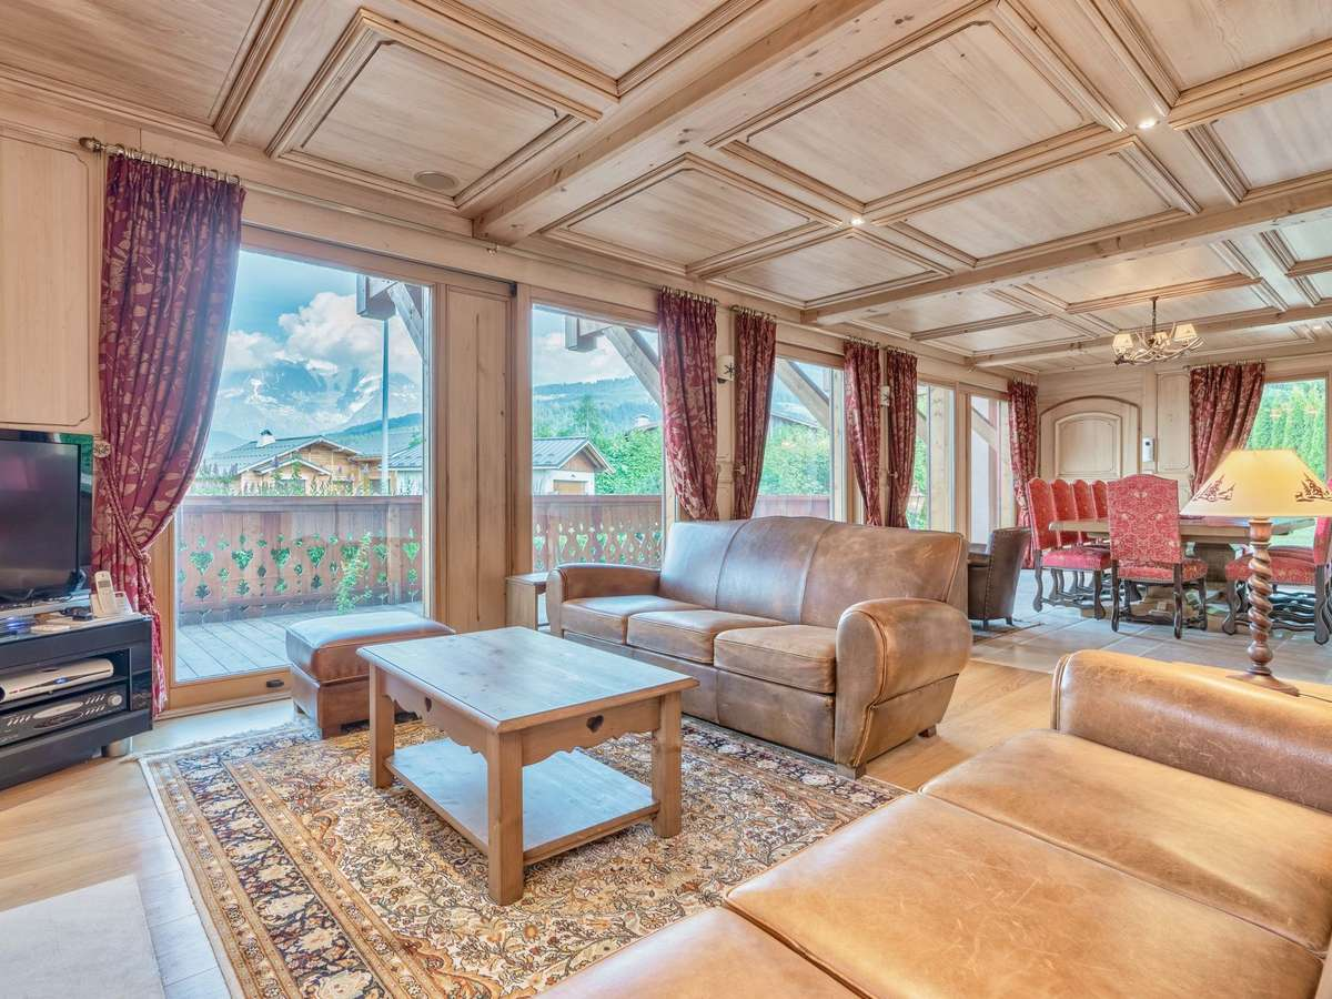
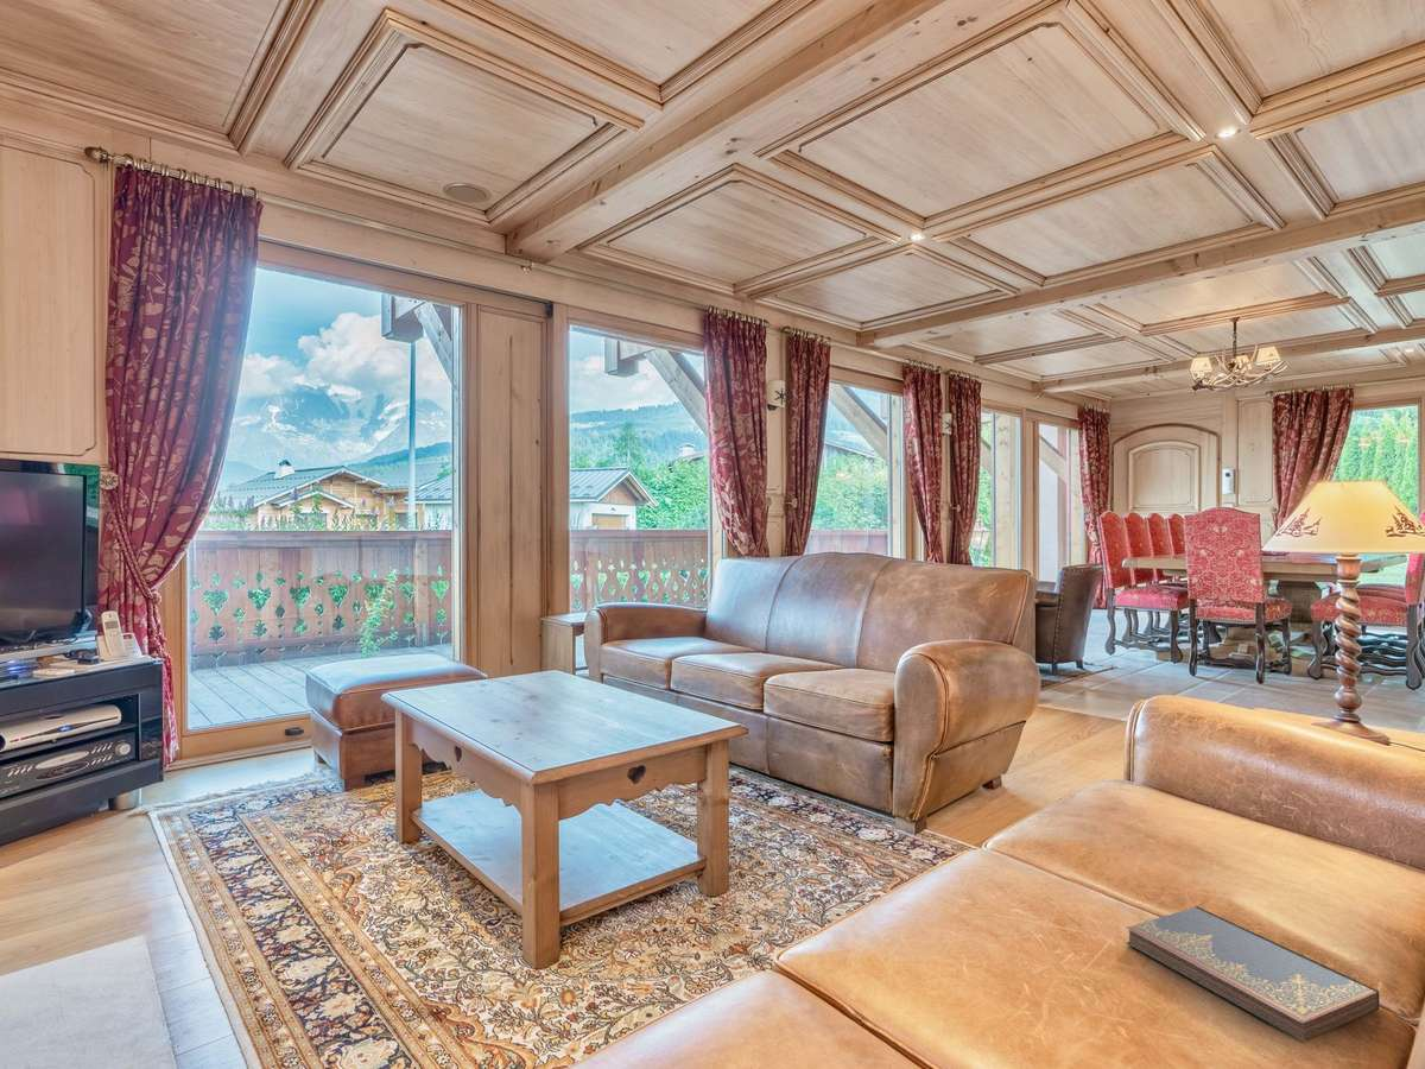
+ hardcover book [1126,905,1380,1043]
